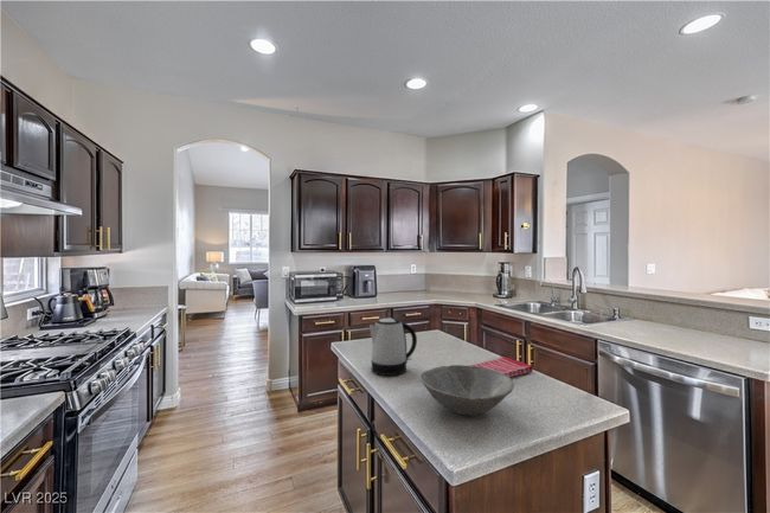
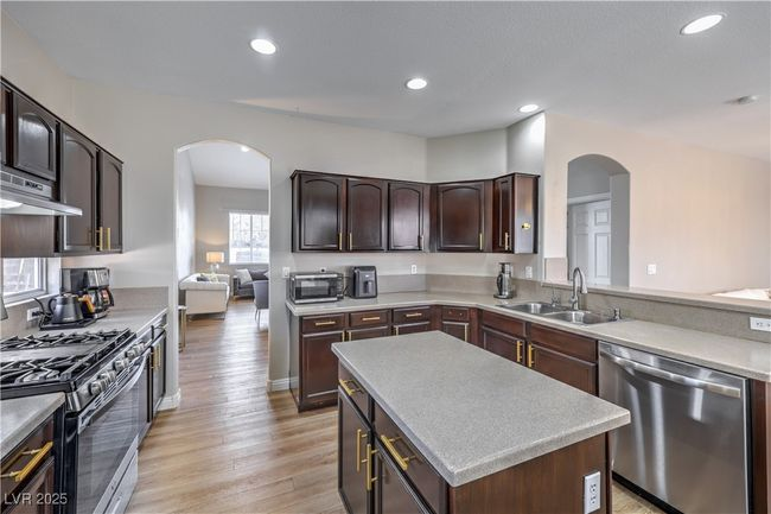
- kettle [368,318,418,377]
- bowl [419,364,515,417]
- dish towel [468,355,533,378]
